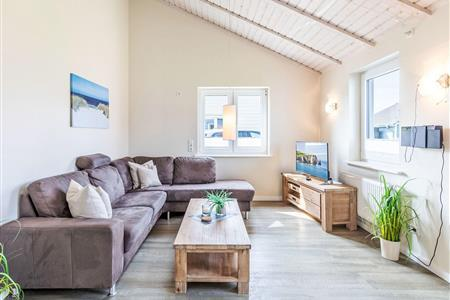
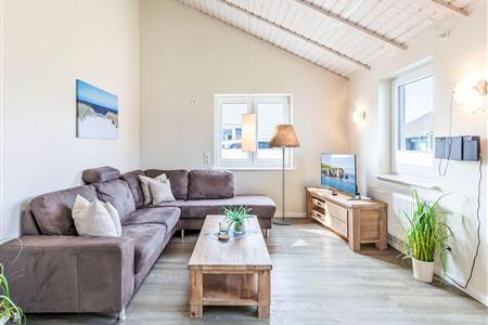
+ floor lamp [266,123,300,225]
